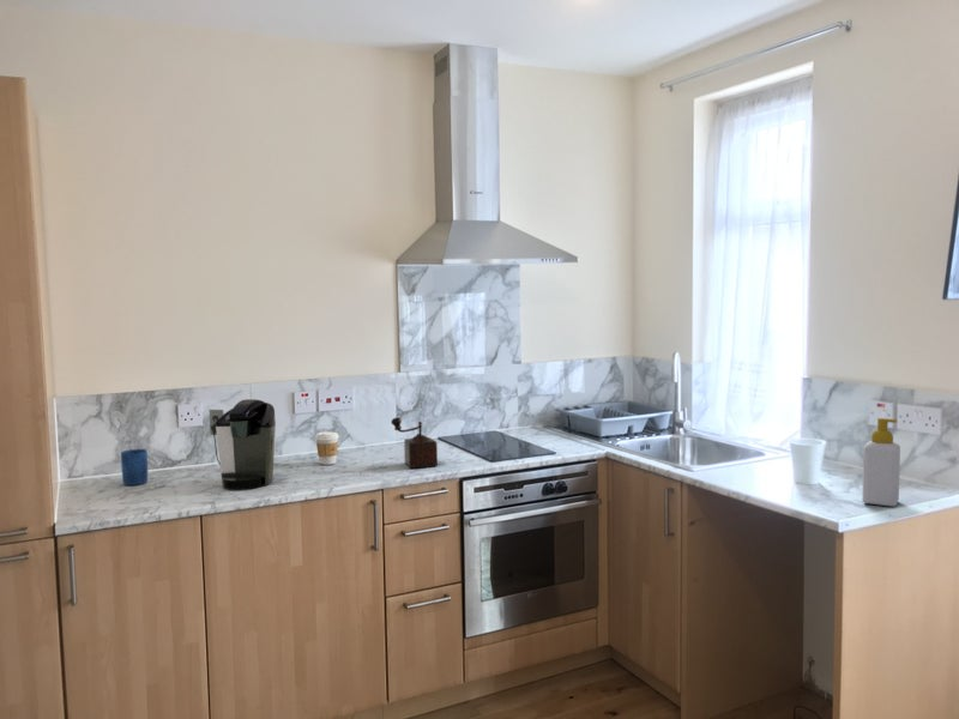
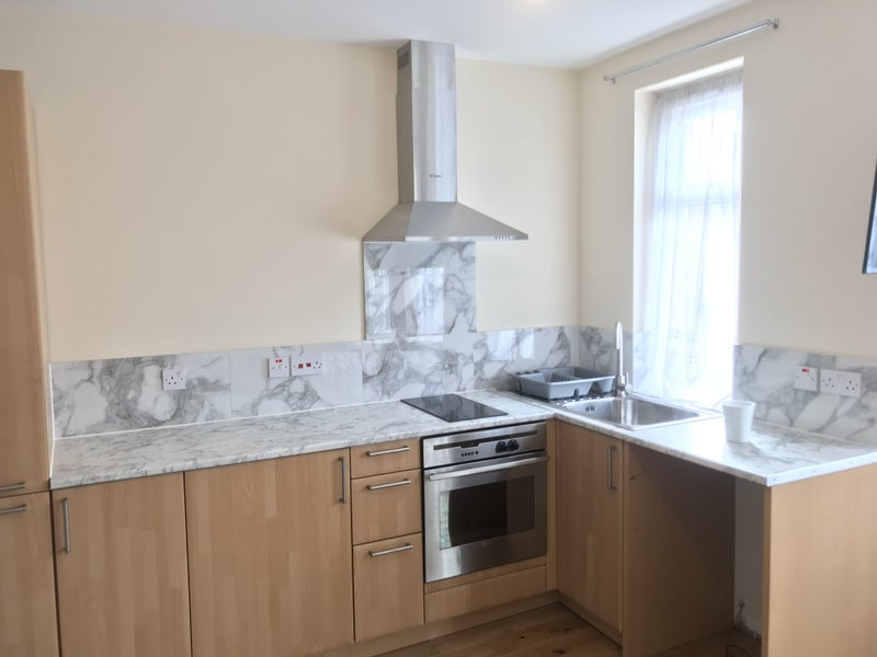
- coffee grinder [390,416,439,470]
- mug [120,448,149,487]
- coffee maker [207,398,277,490]
- coffee cup [314,431,339,466]
- soap bottle [861,417,901,507]
